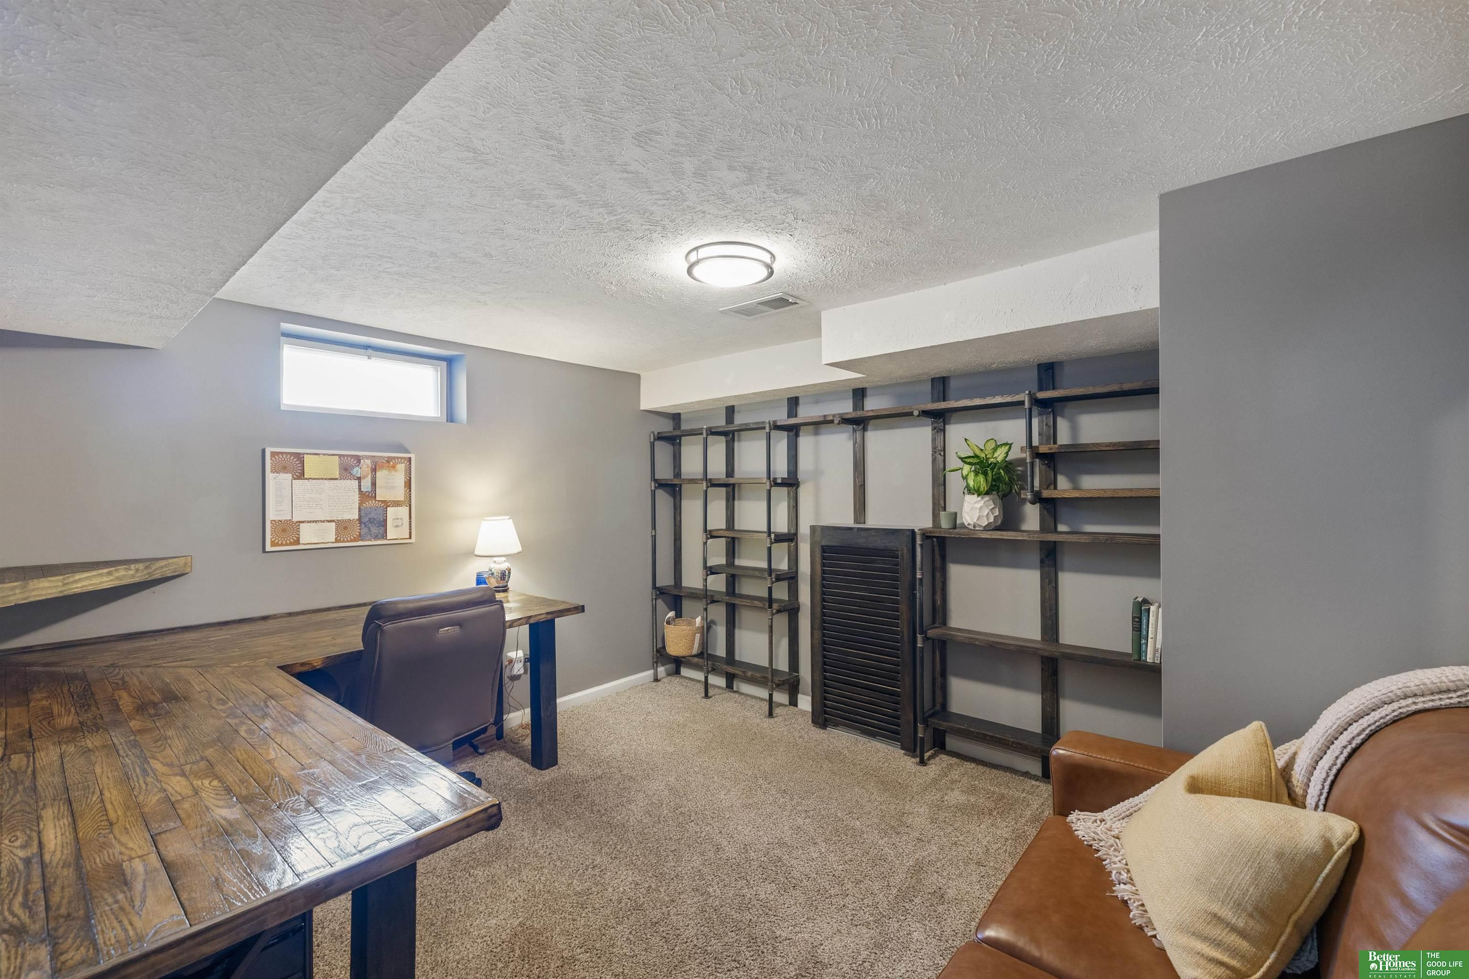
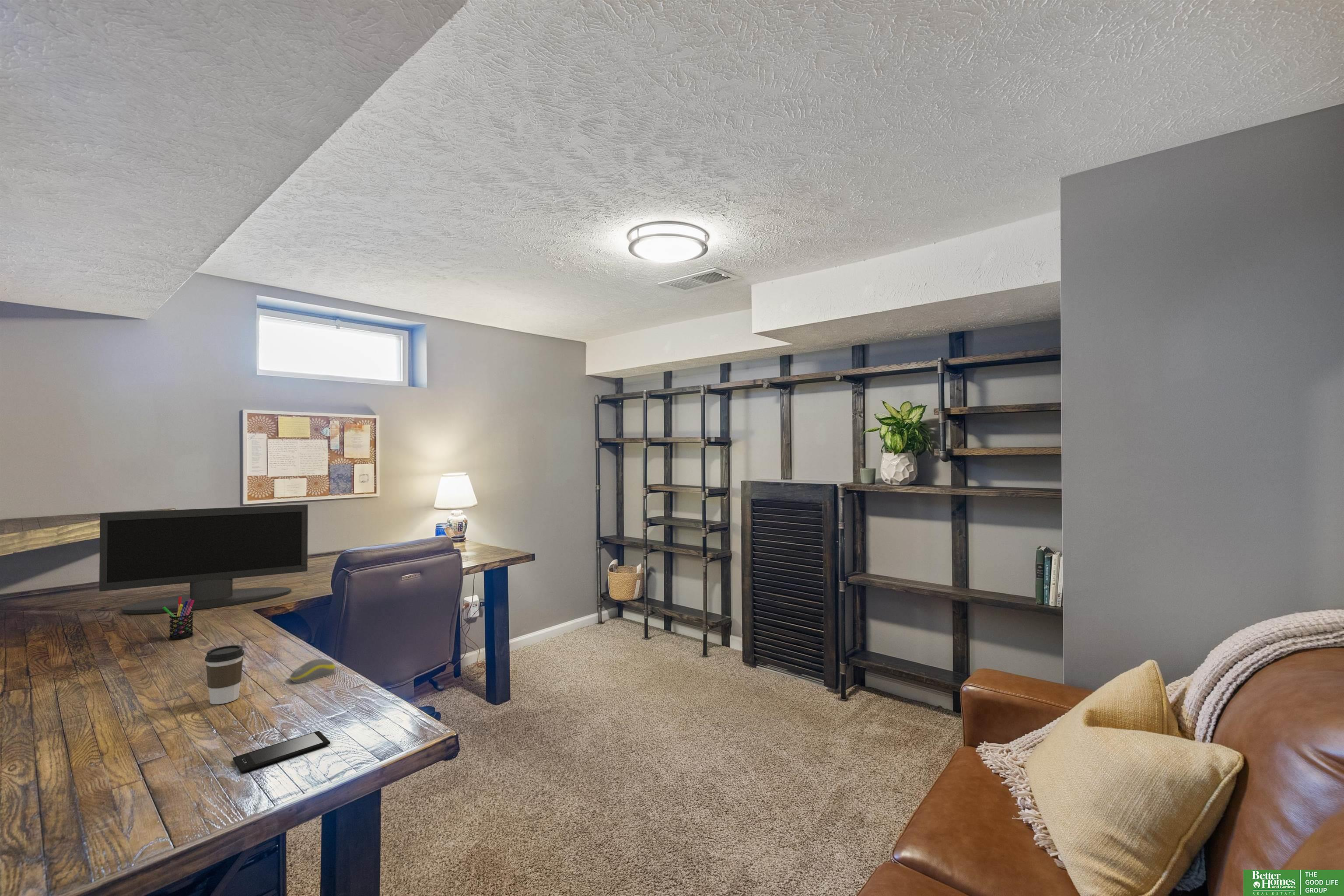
+ coffee cup [205,645,245,705]
+ pen holder [163,597,194,640]
+ computer mouse [290,658,336,683]
+ smartphone [232,730,331,774]
+ monitor [99,504,308,614]
